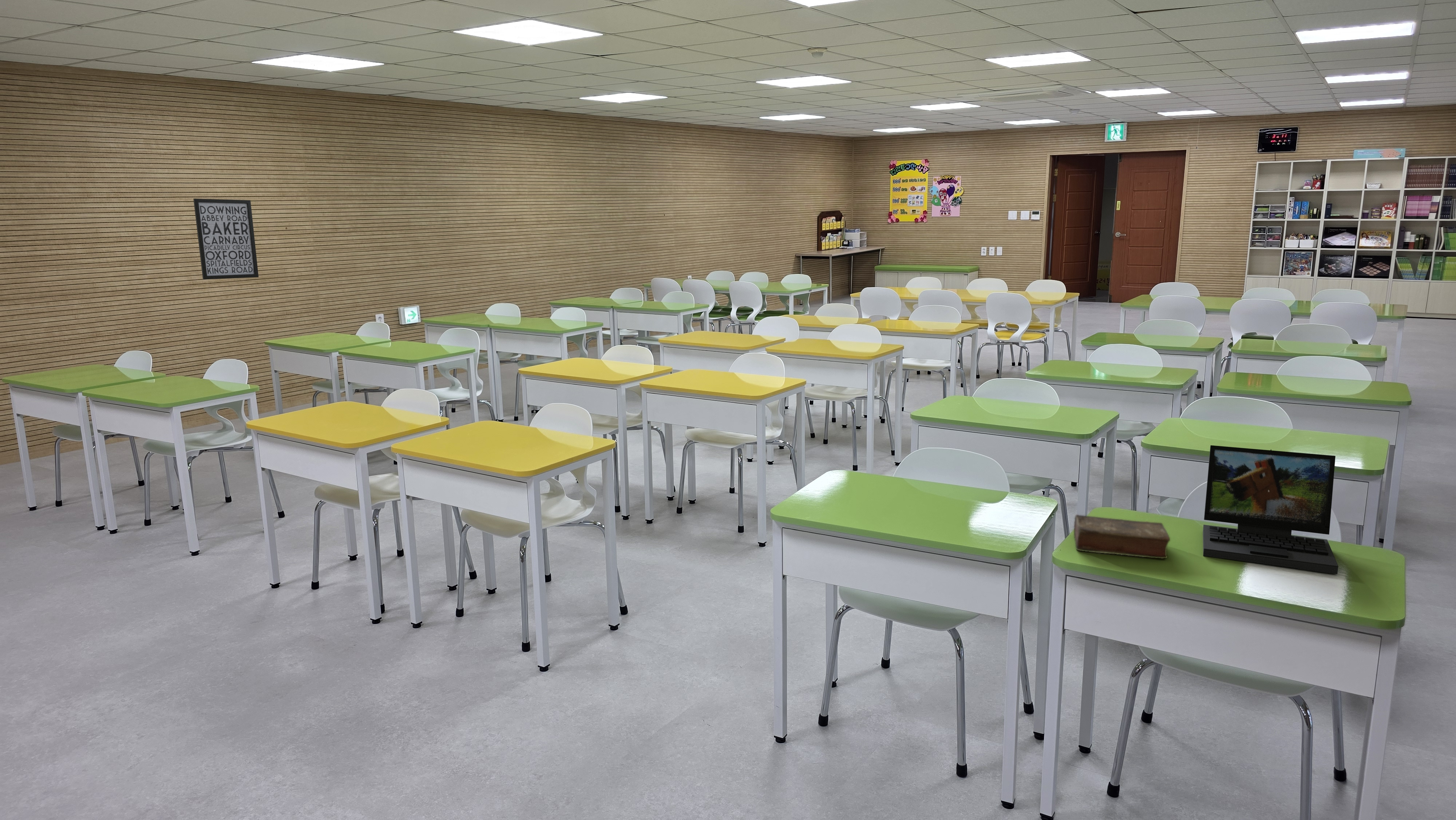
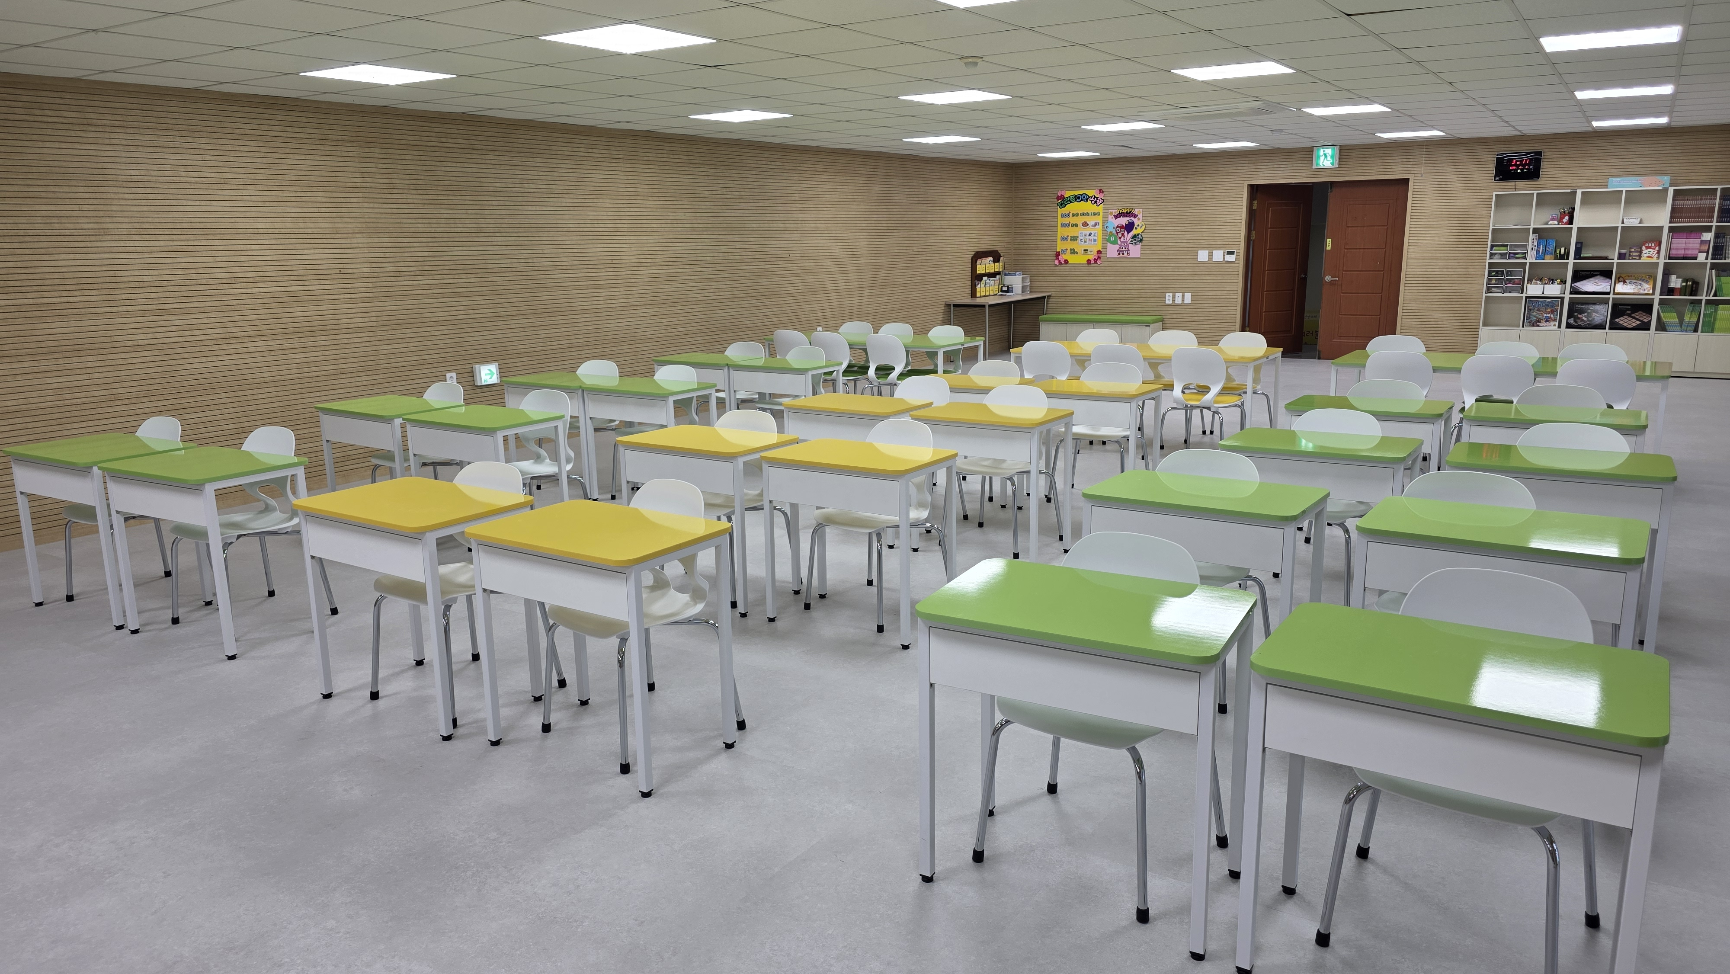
- wall art [193,198,259,280]
- book [1073,514,1171,559]
- laptop [1202,445,1339,575]
